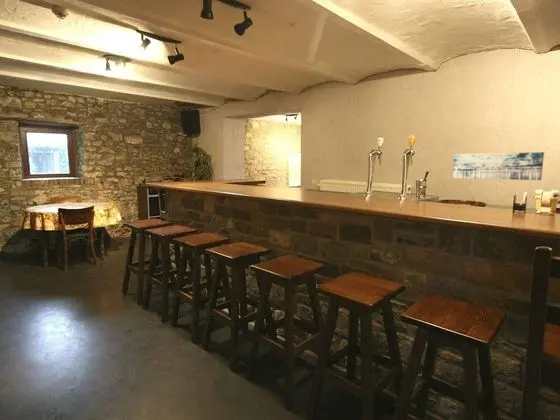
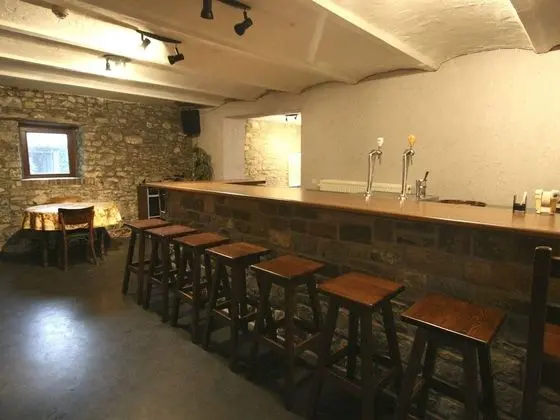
- wall art [452,151,545,181]
